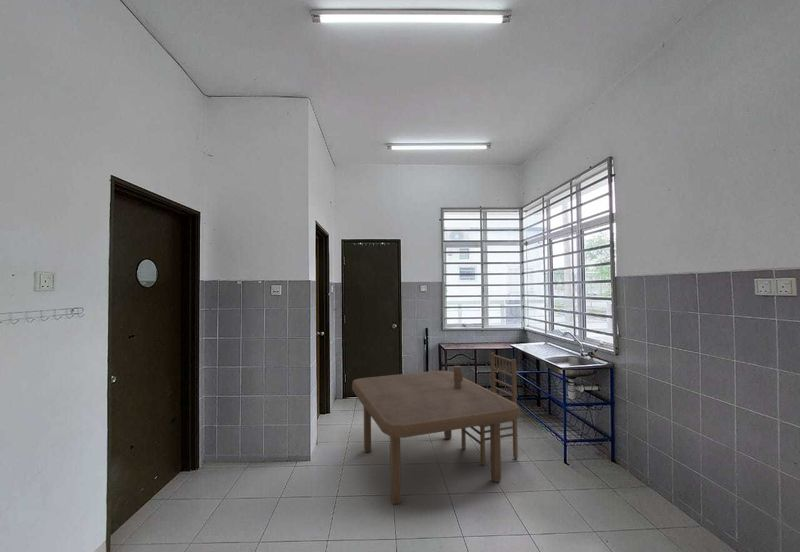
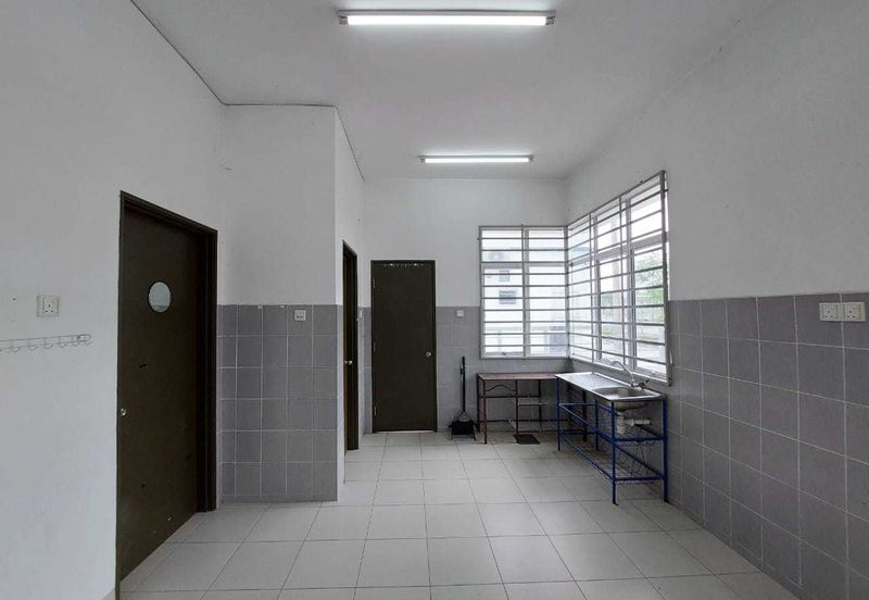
- dining table [351,352,521,506]
